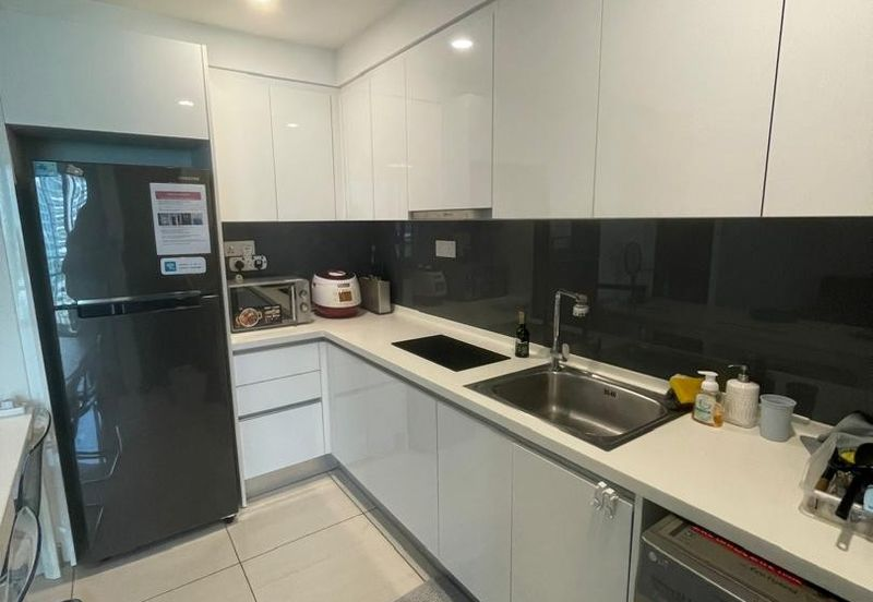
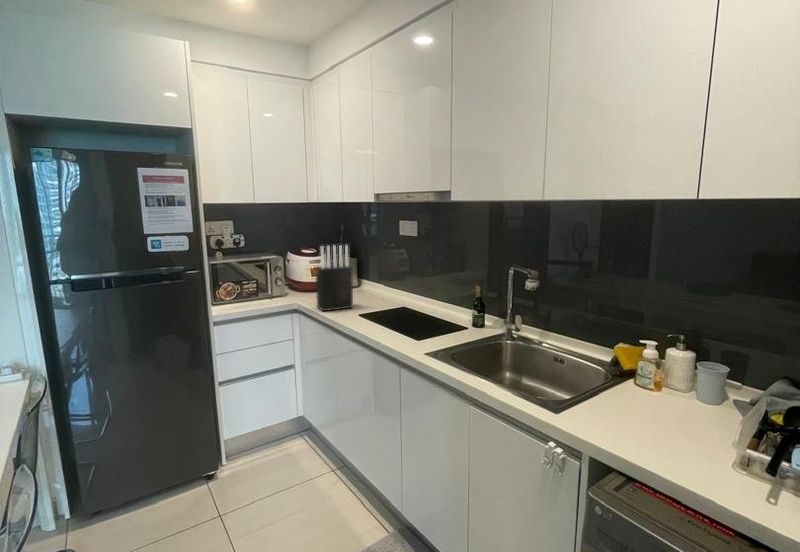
+ knife block [315,244,354,313]
